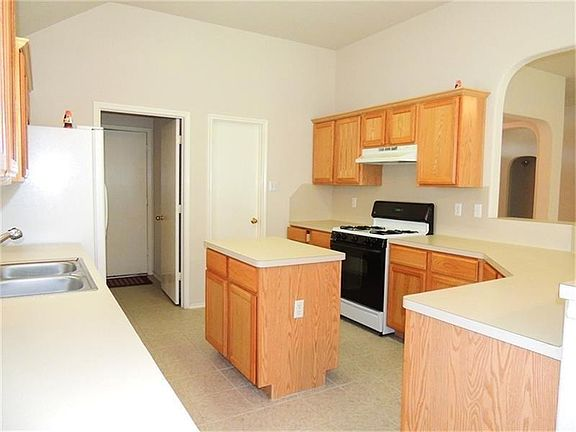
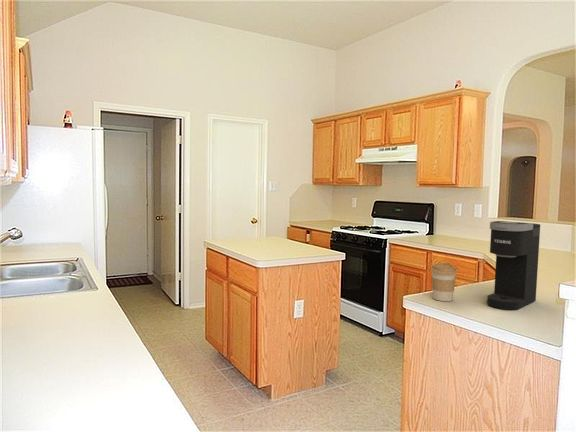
+ coffee maker [486,220,541,311]
+ coffee cup [430,262,458,302]
